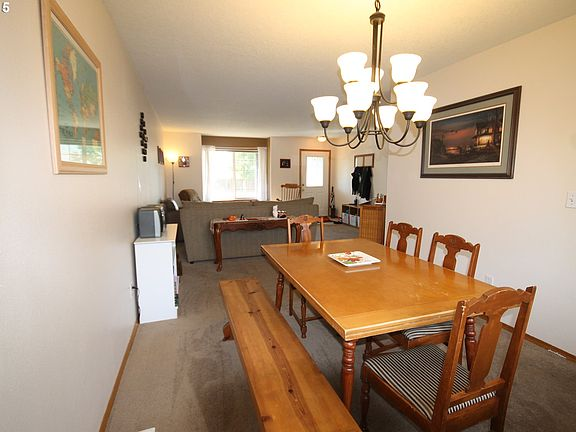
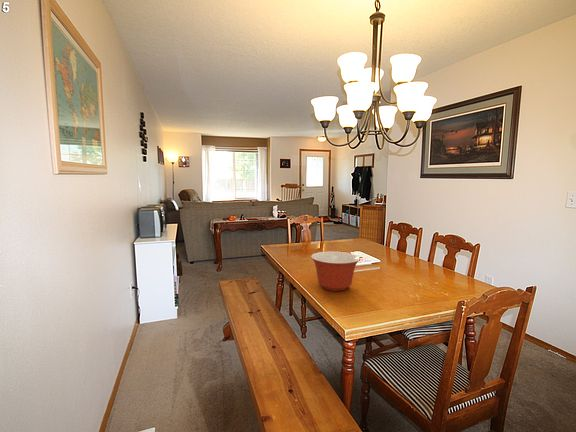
+ mixing bowl [310,251,361,292]
